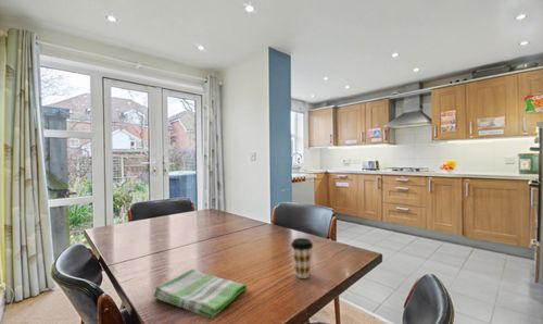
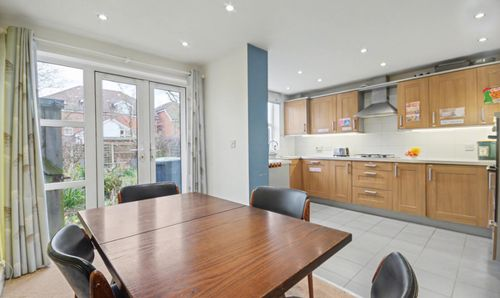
- dish towel [152,269,248,319]
- coffee cup [290,237,314,279]
